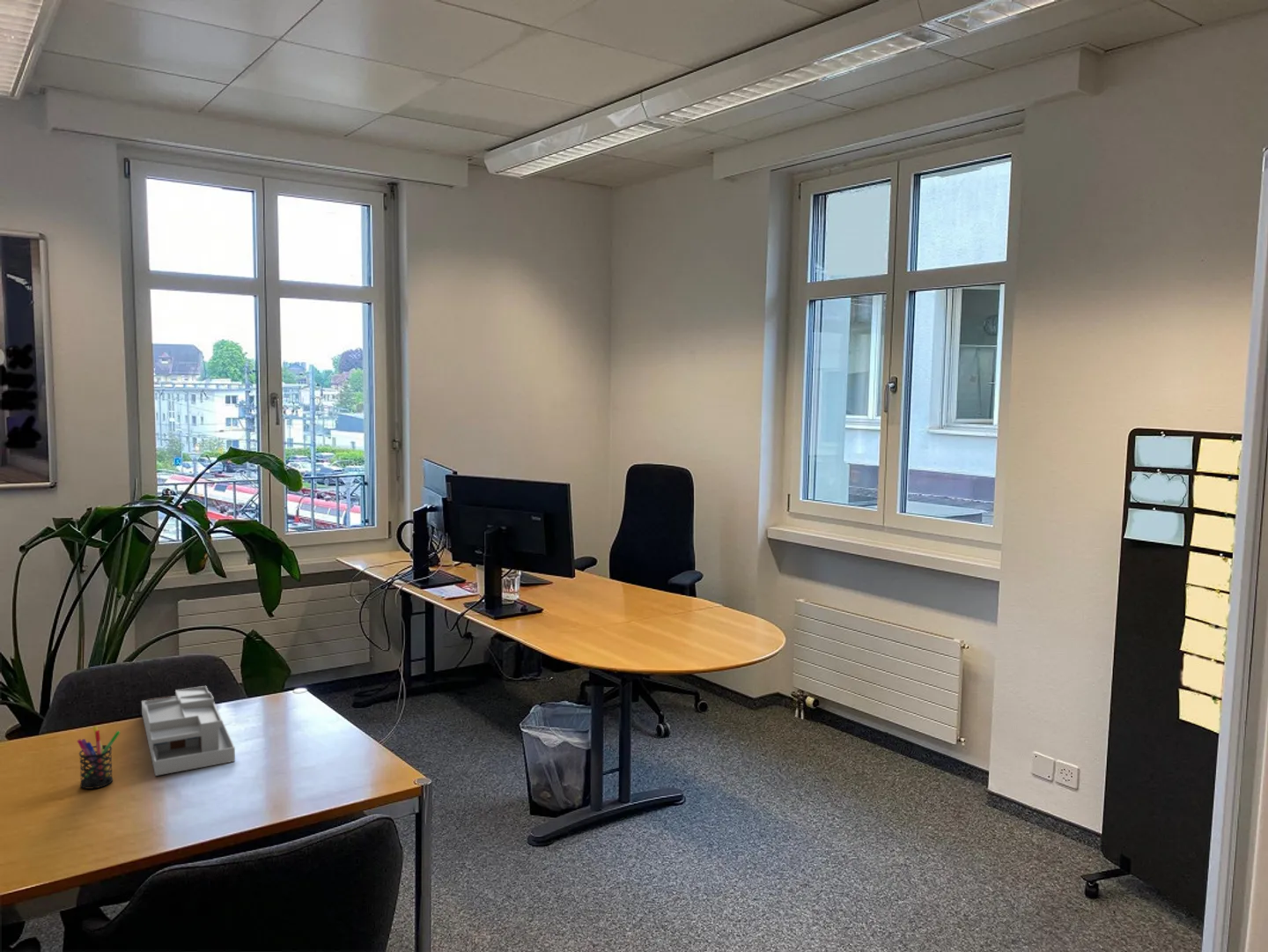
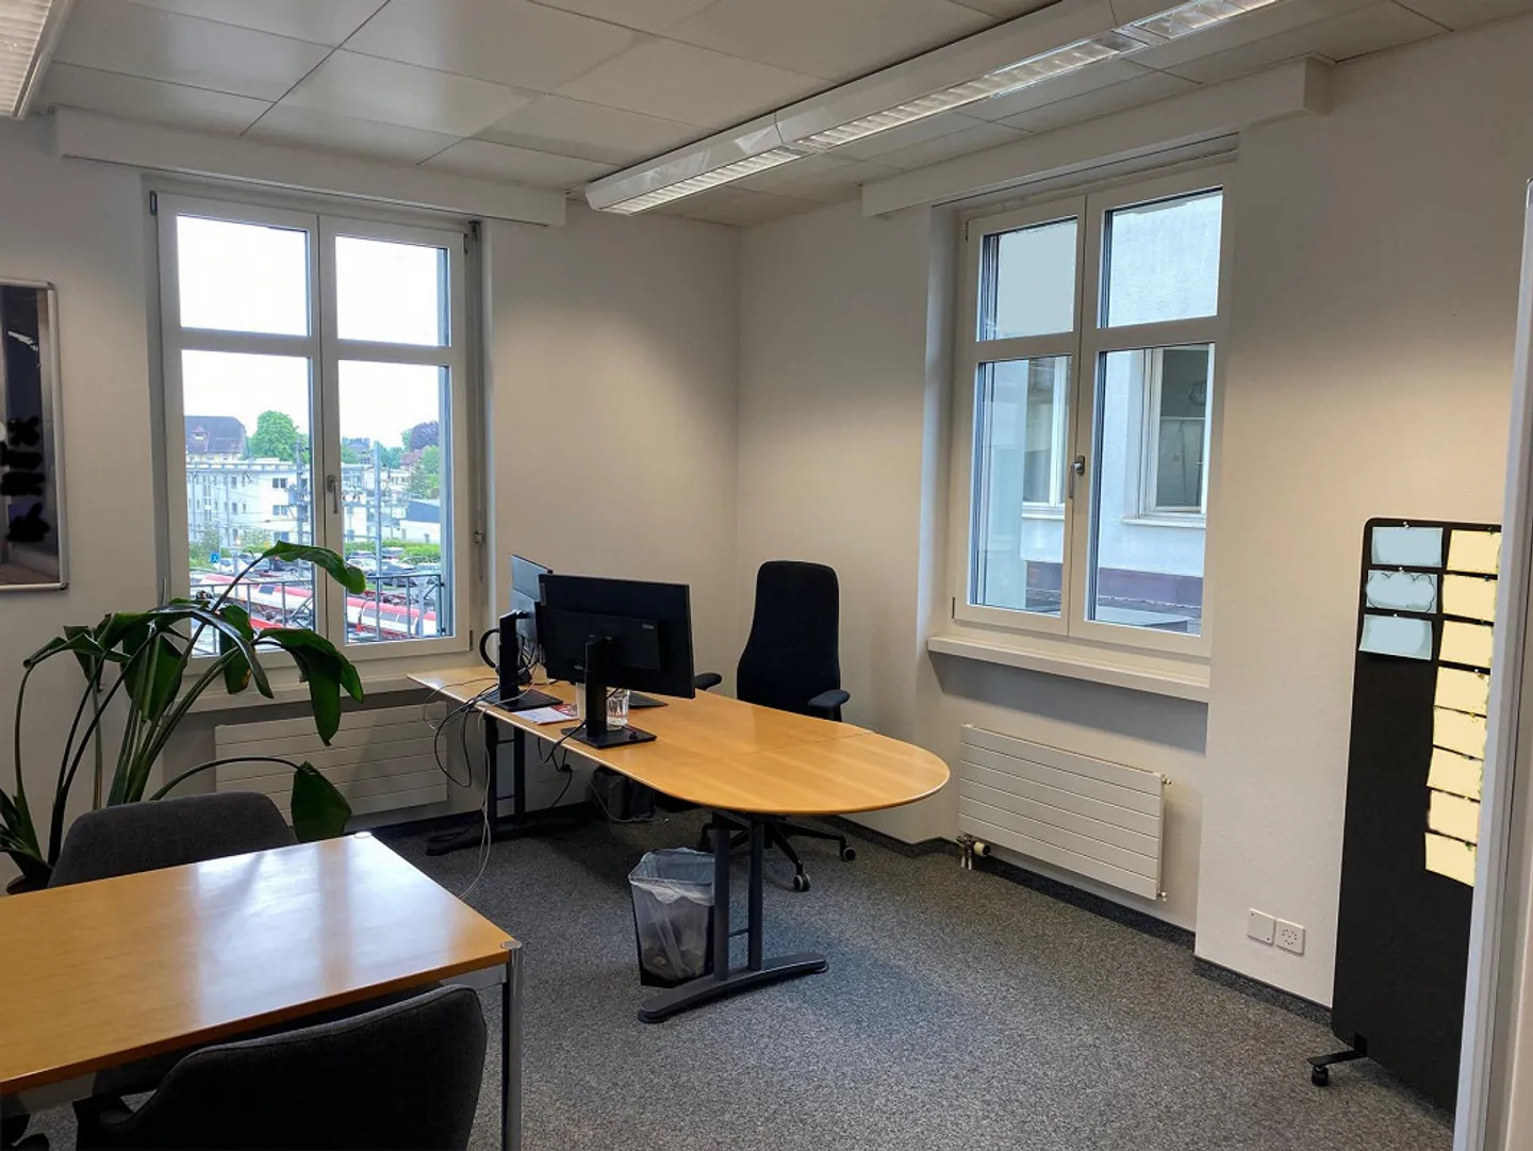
- desk organizer [141,685,236,777]
- pen holder [77,726,121,790]
